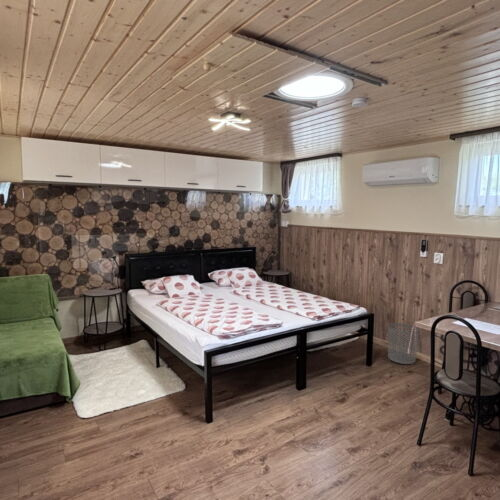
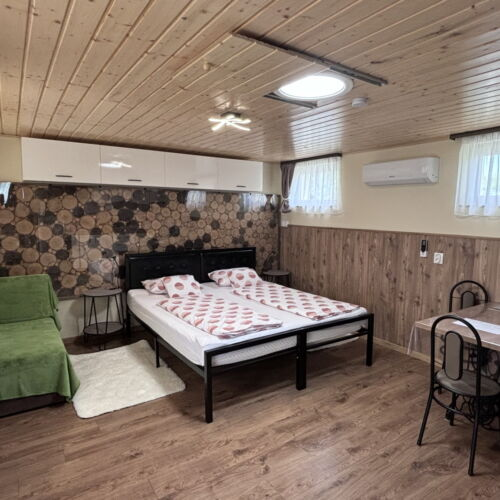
- waste bin [387,322,420,365]
